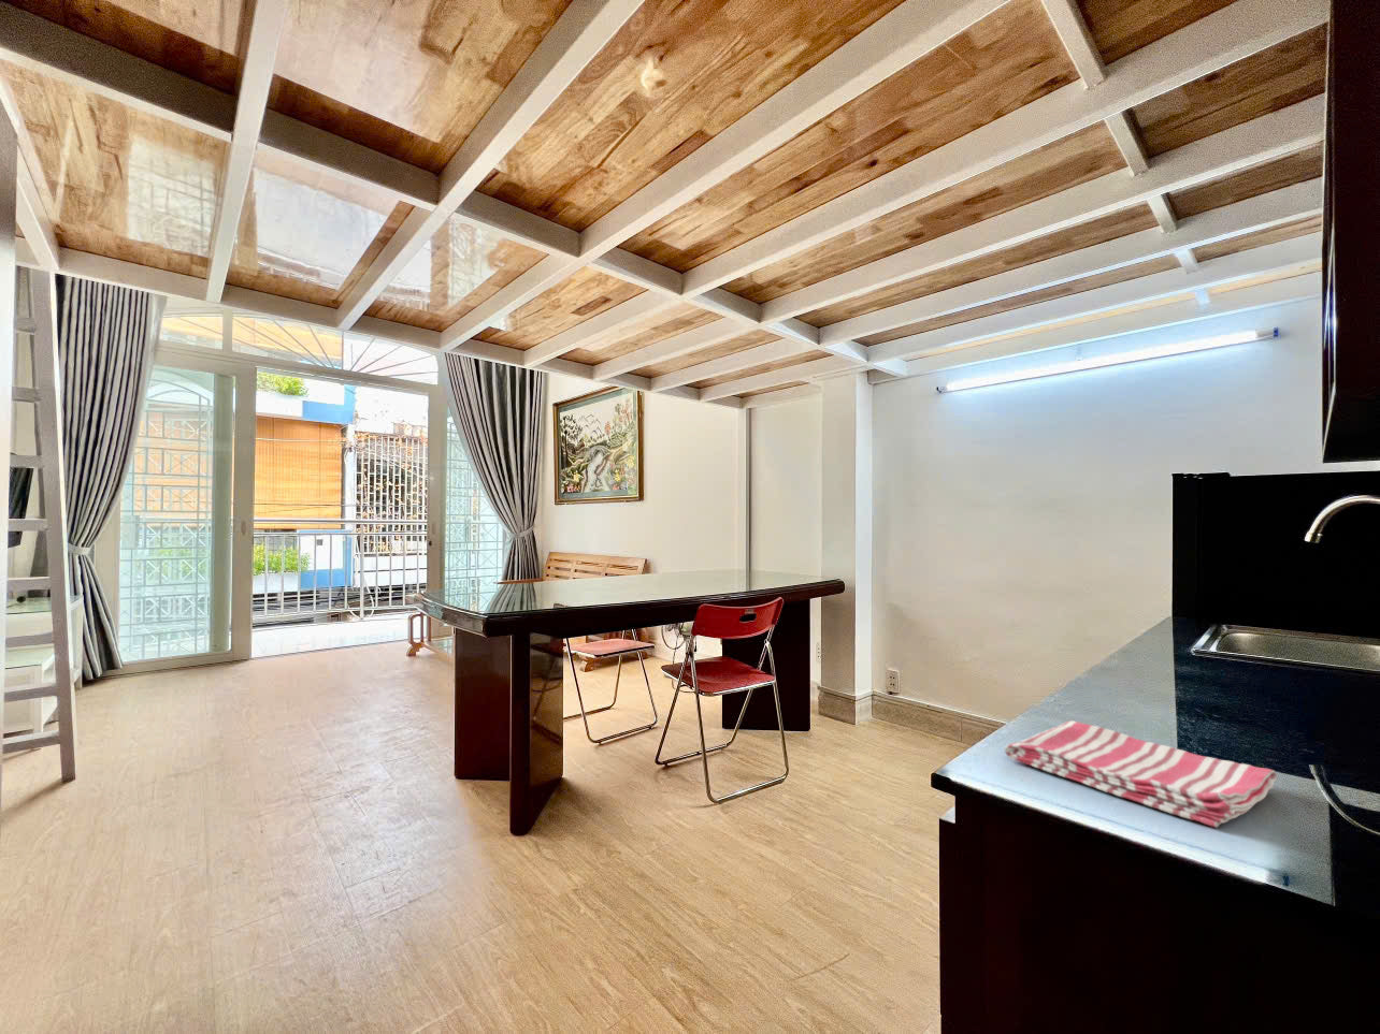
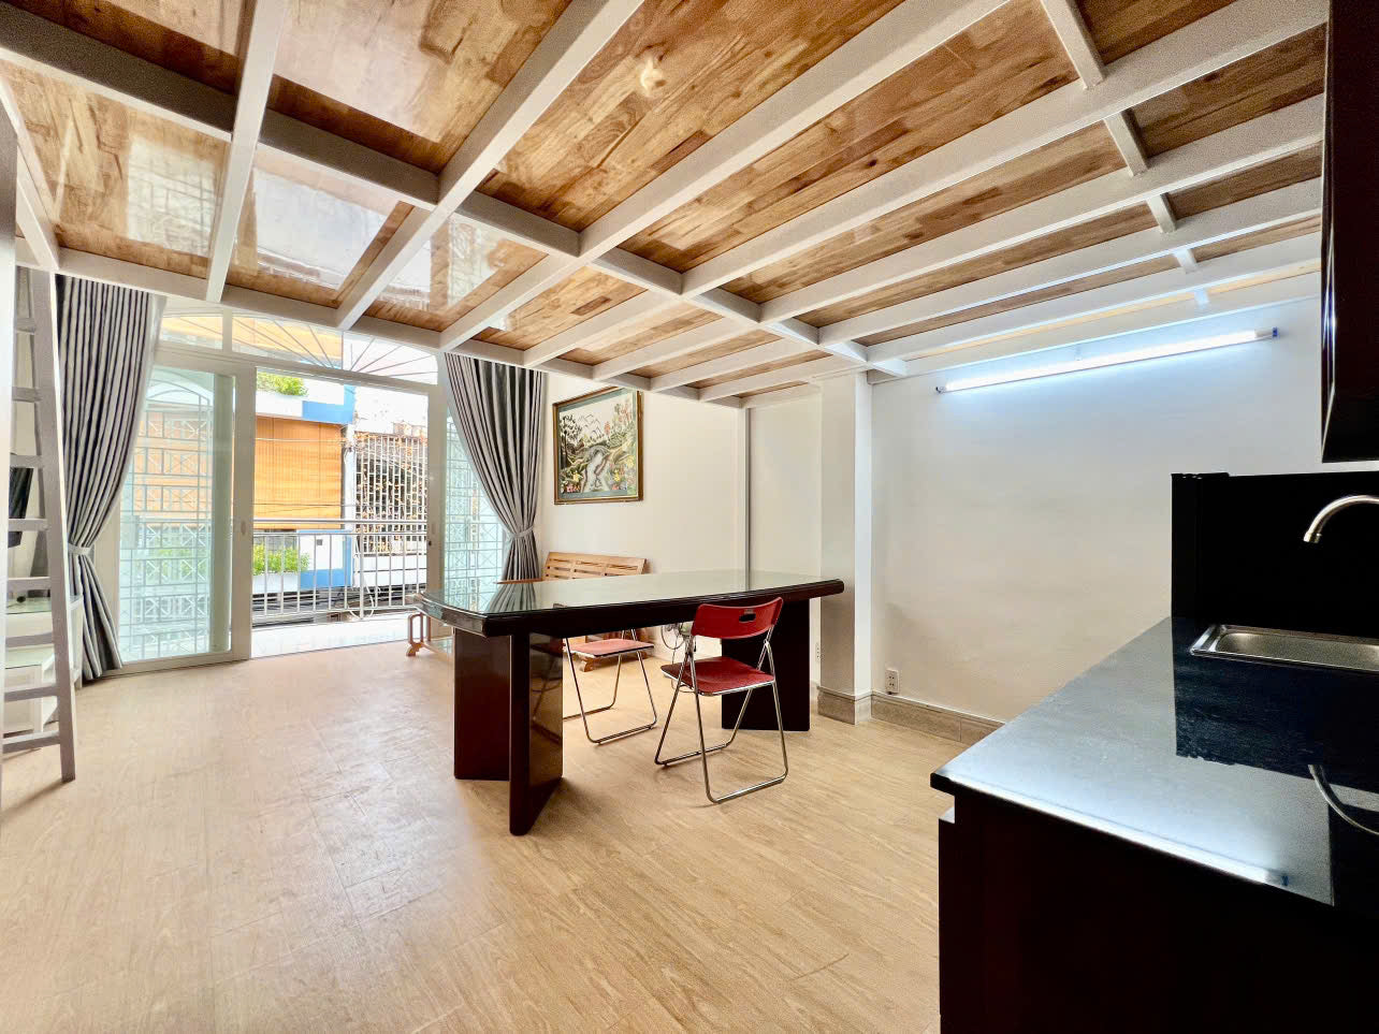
- dish towel [1003,719,1278,829]
